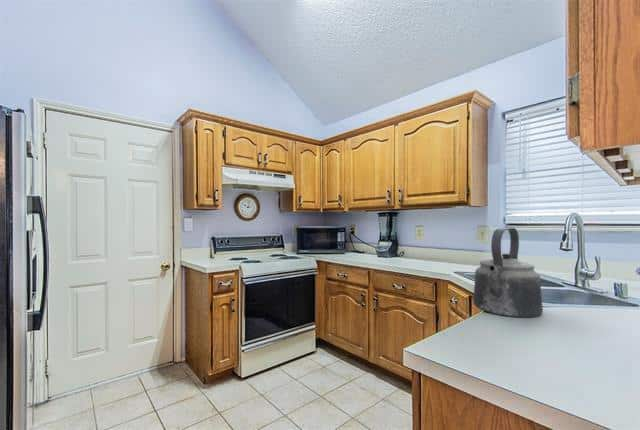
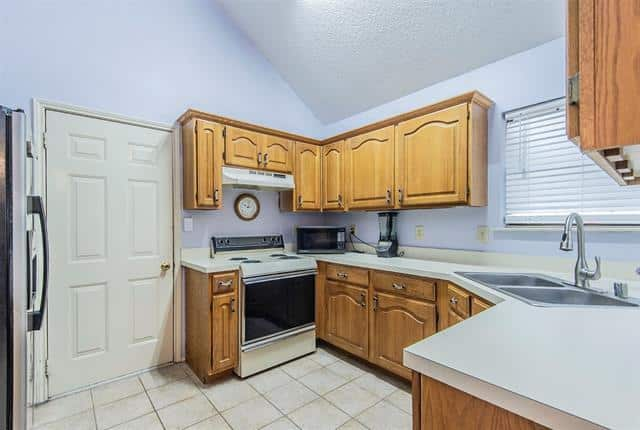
- kettle [472,227,544,319]
